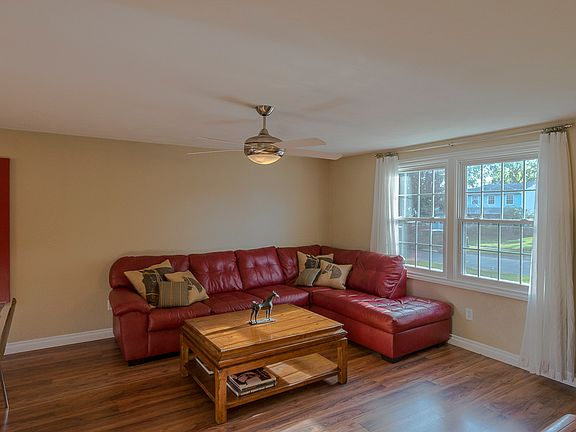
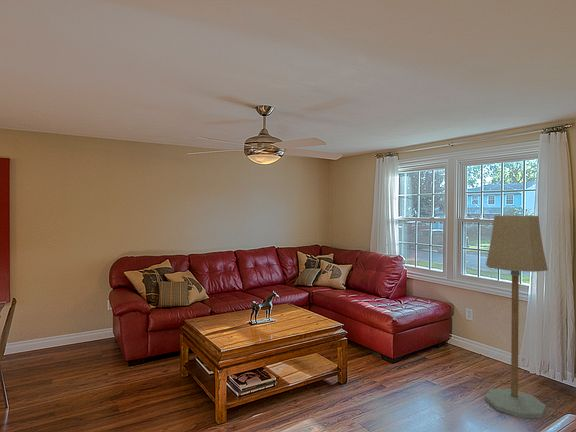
+ floor lamp [484,215,549,419]
